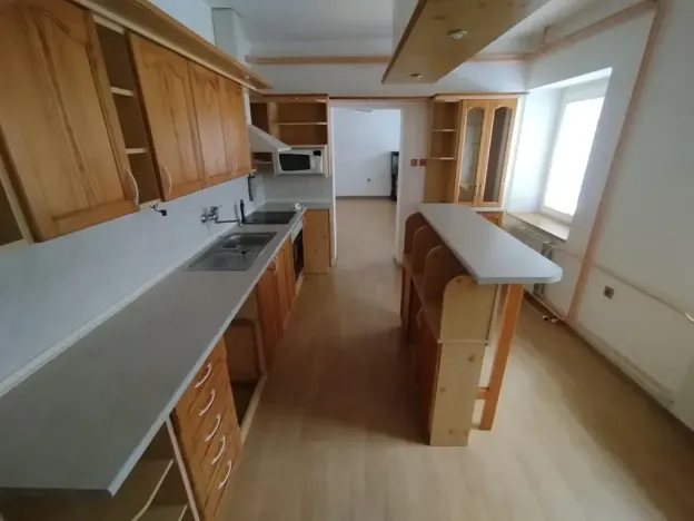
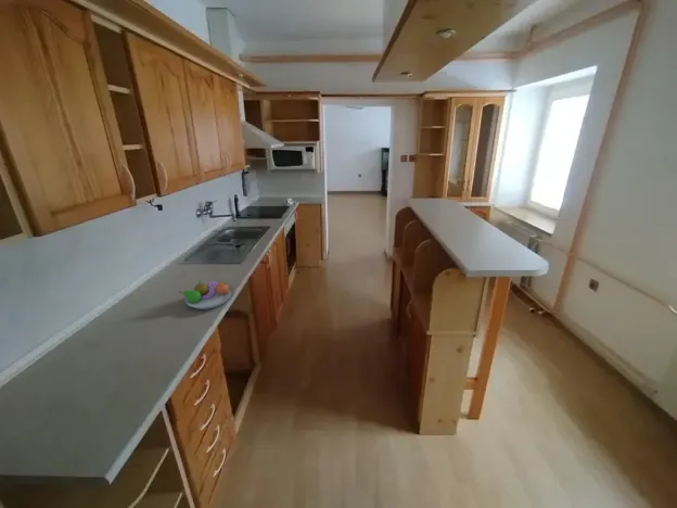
+ fruit bowl [178,279,232,310]
